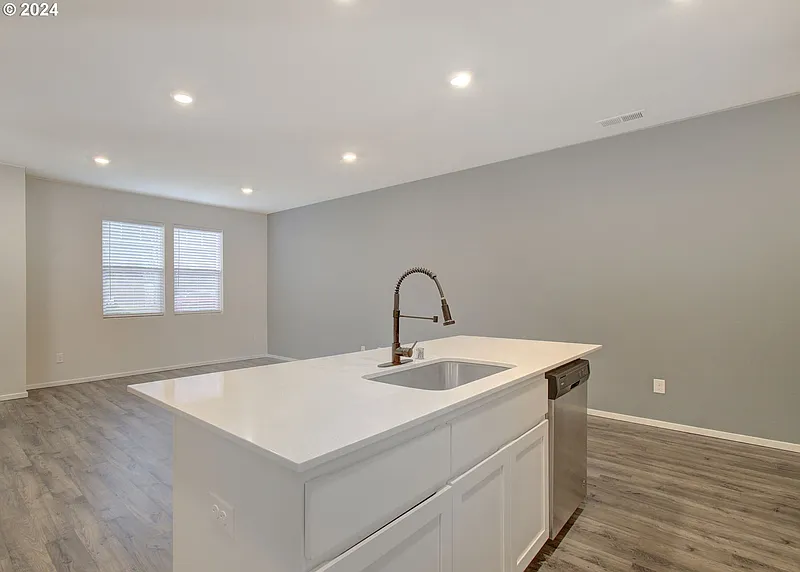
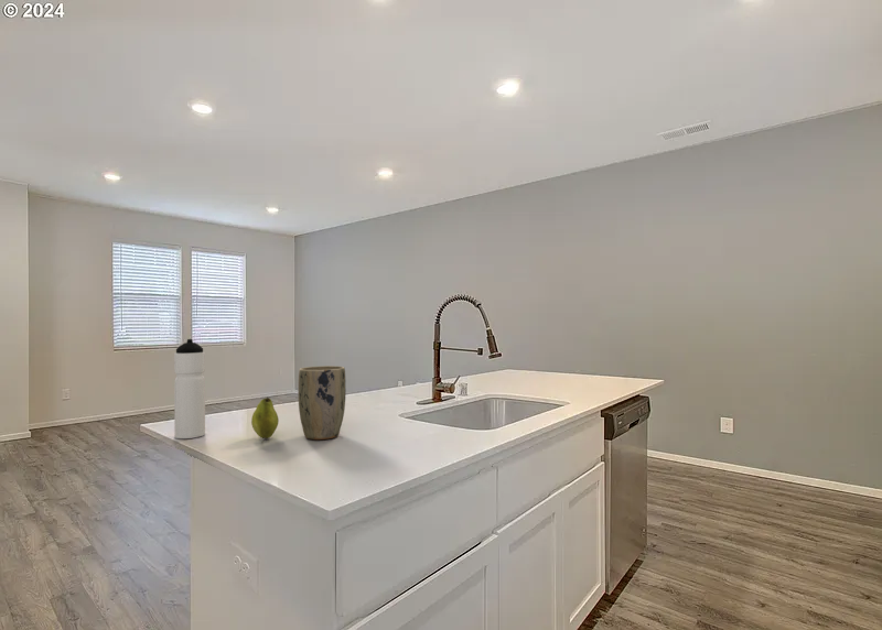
+ water bottle [173,338,206,439]
+ plant pot [297,365,347,441]
+ fruit [250,397,280,439]
